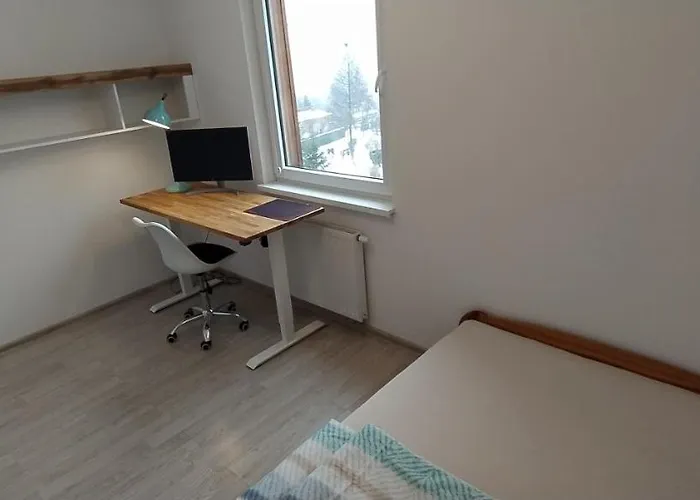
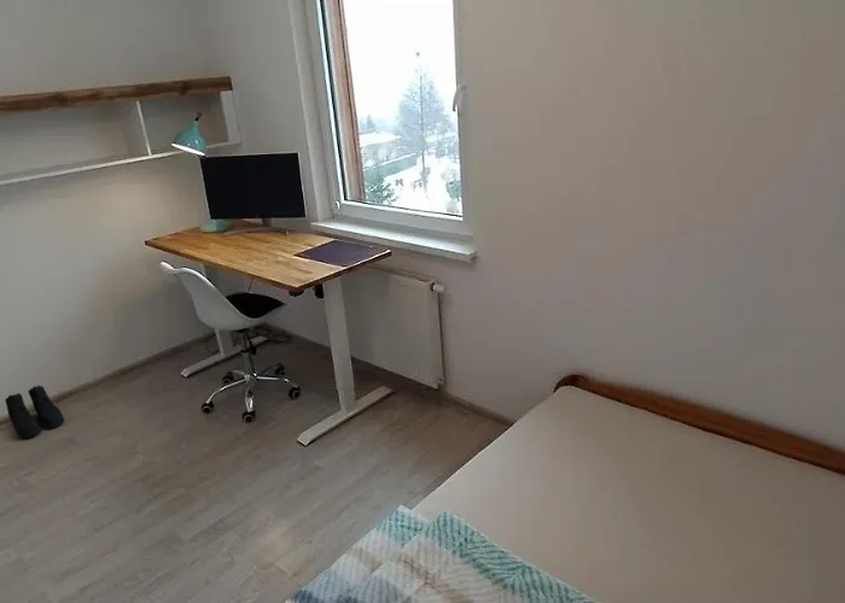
+ boots [4,385,65,439]
